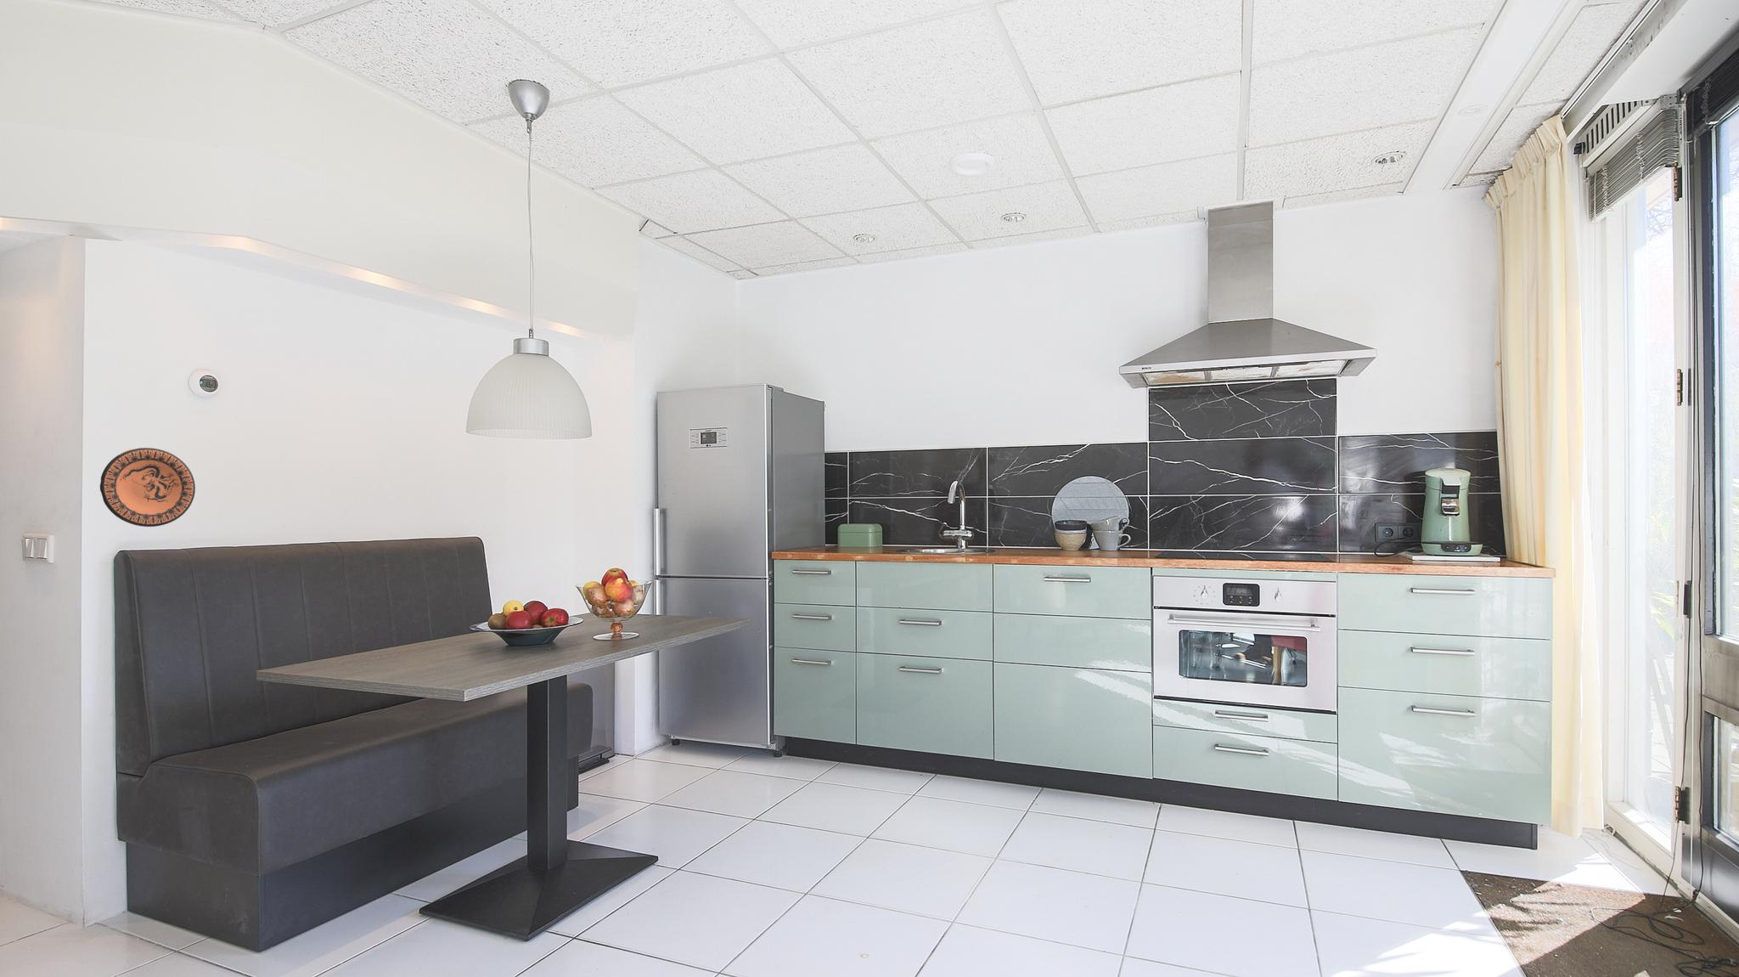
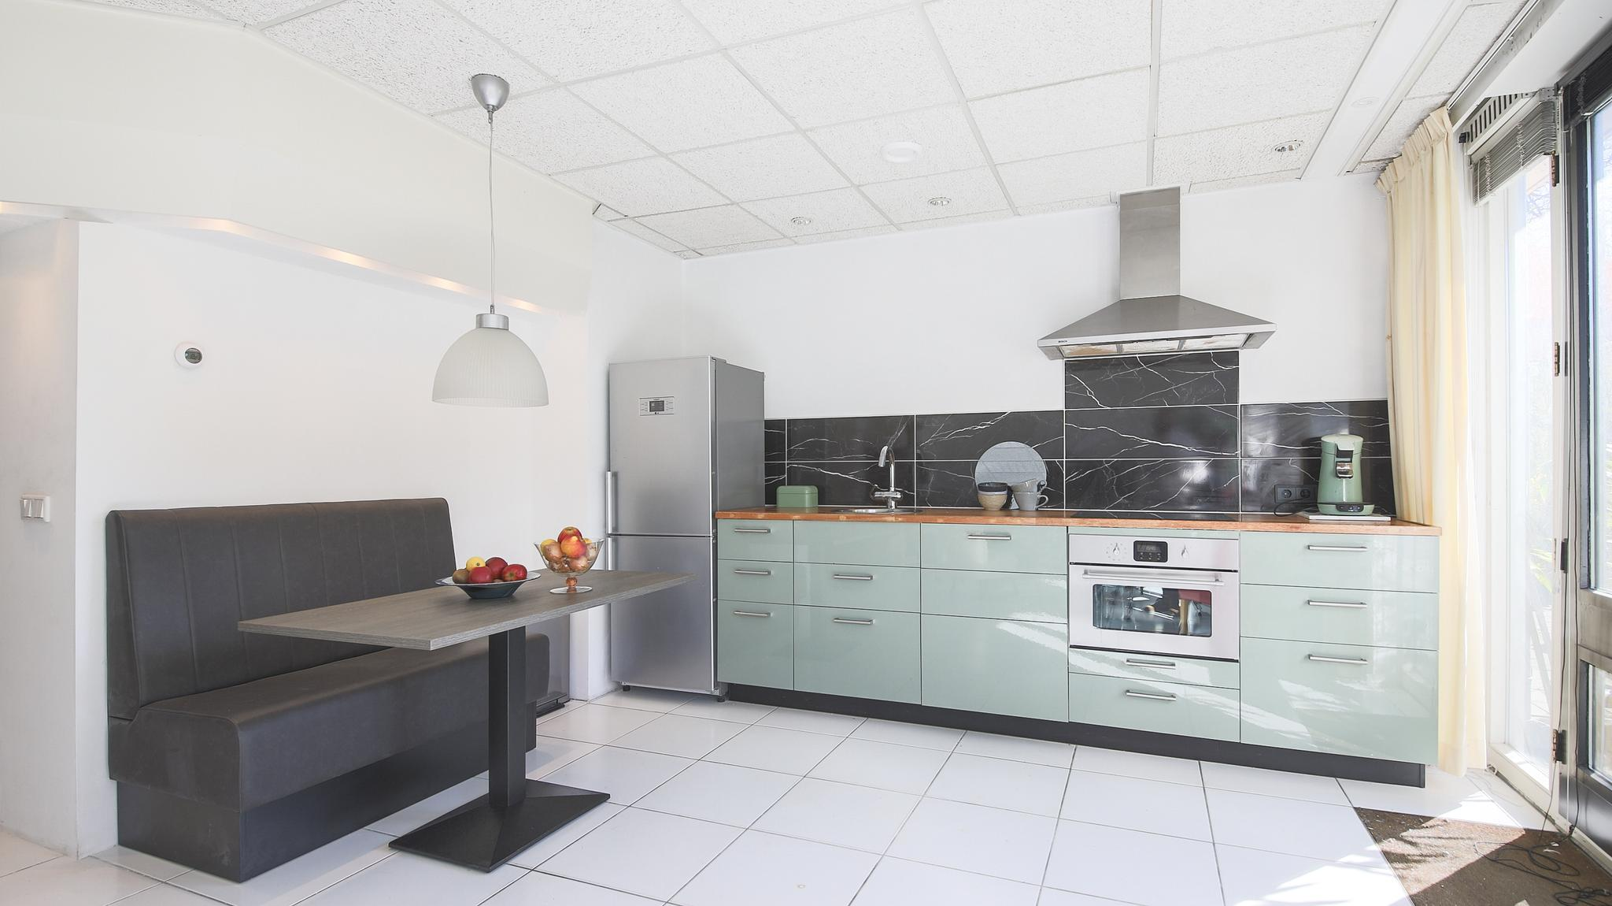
- decorative plate [99,447,196,528]
